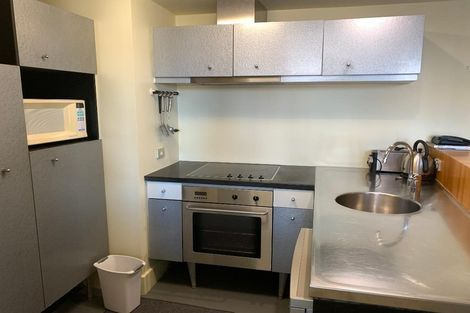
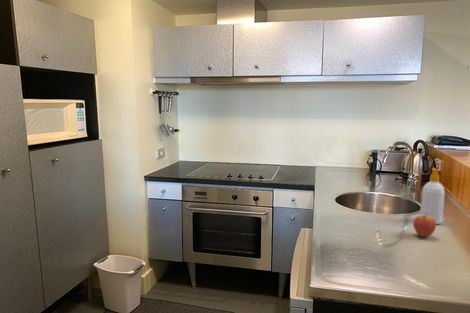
+ soap bottle [419,167,446,225]
+ fruit [412,213,437,238]
